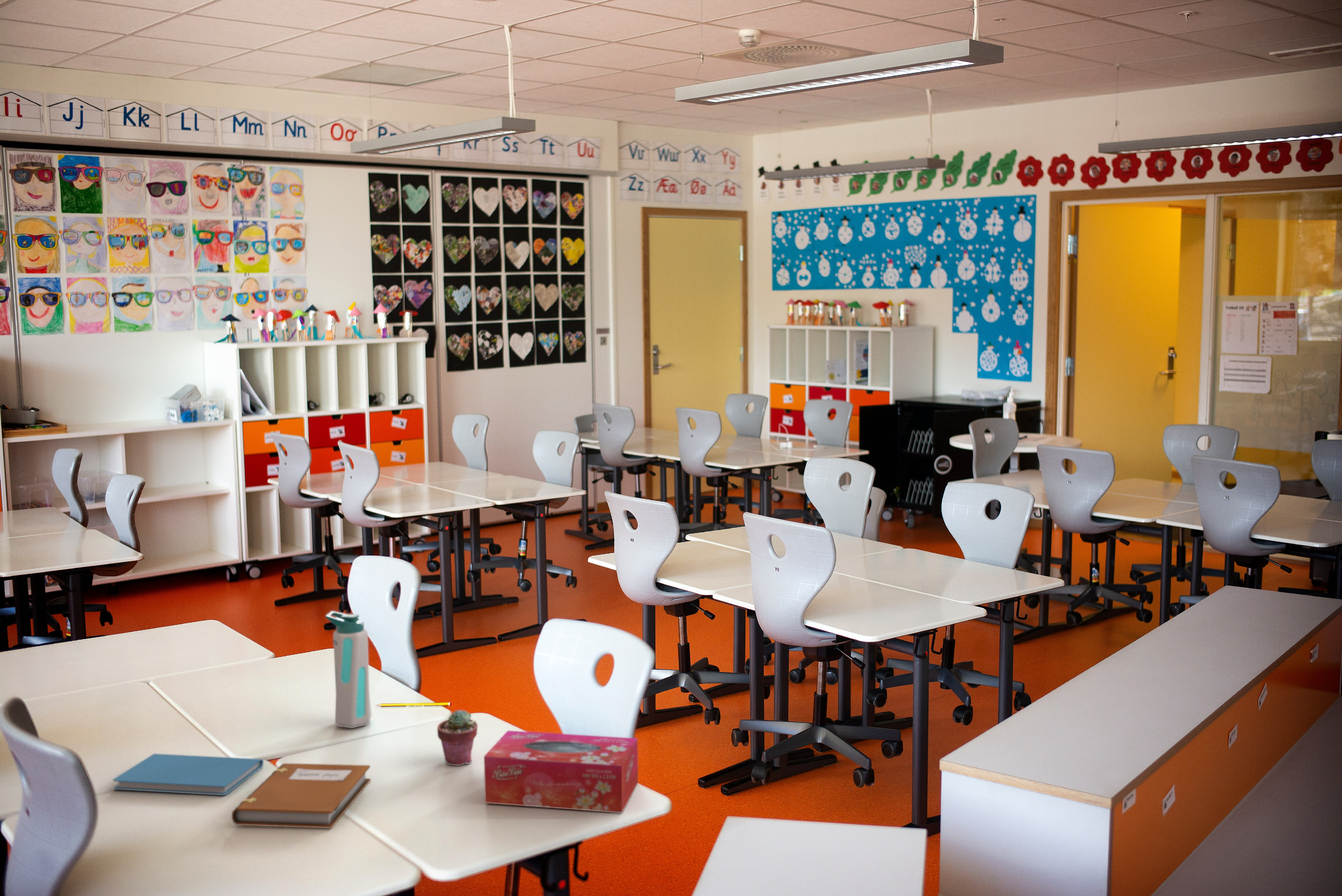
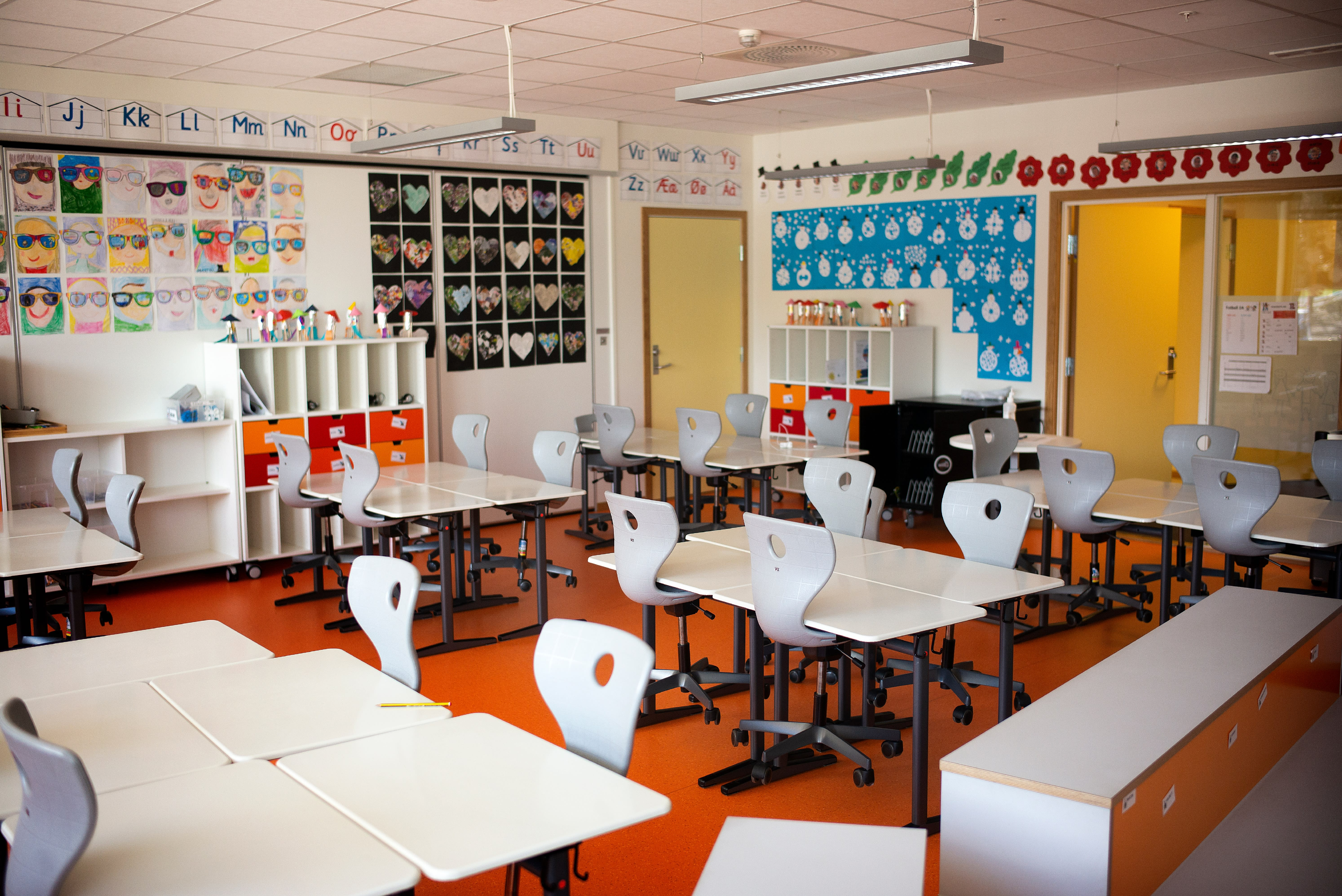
- notebook [231,763,371,829]
- water bottle [325,611,372,729]
- potted succulent [437,709,478,766]
- book [112,753,264,796]
- tissue box [484,730,638,813]
